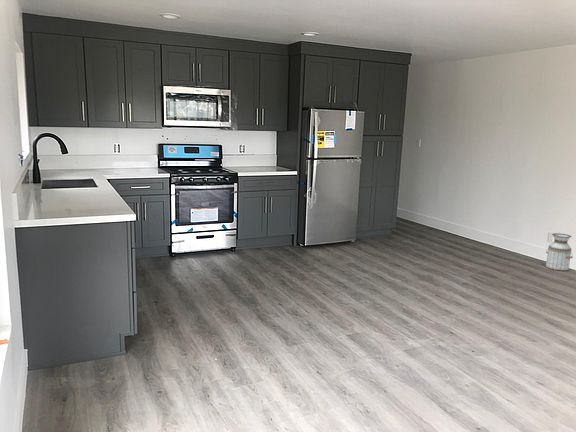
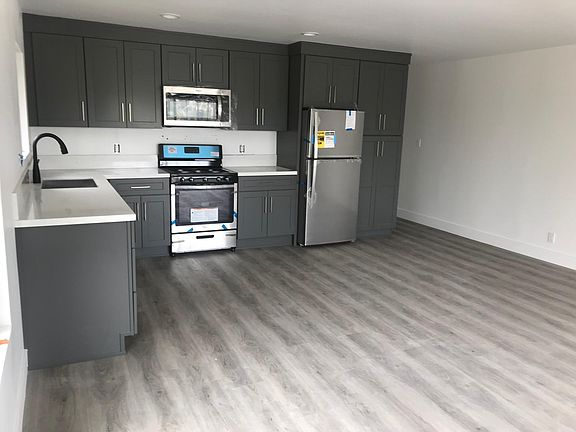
- planter [545,232,574,272]
